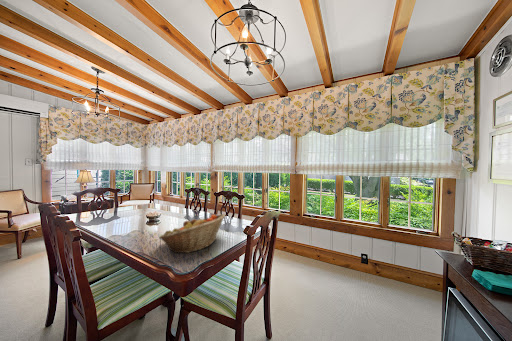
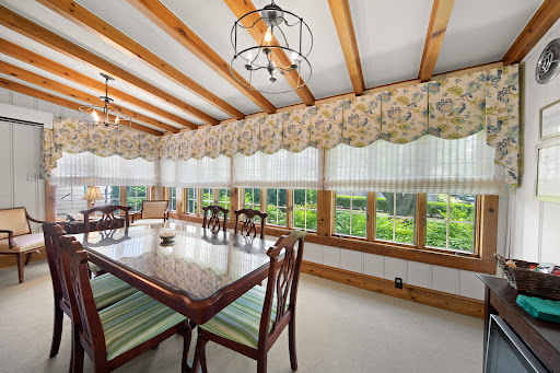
- fruit basket [158,213,226,254]
